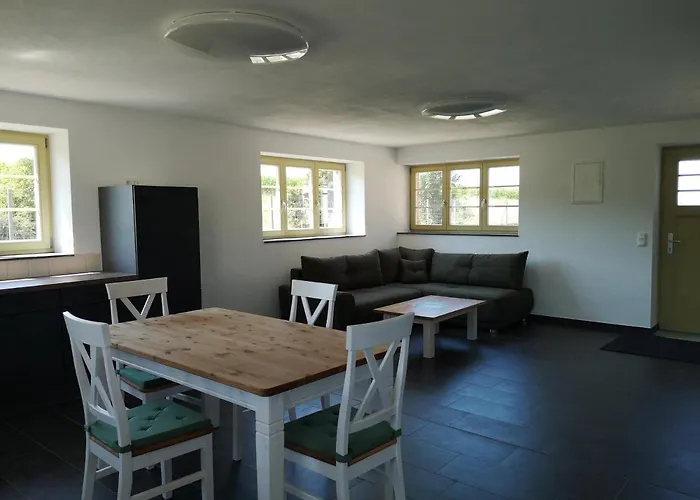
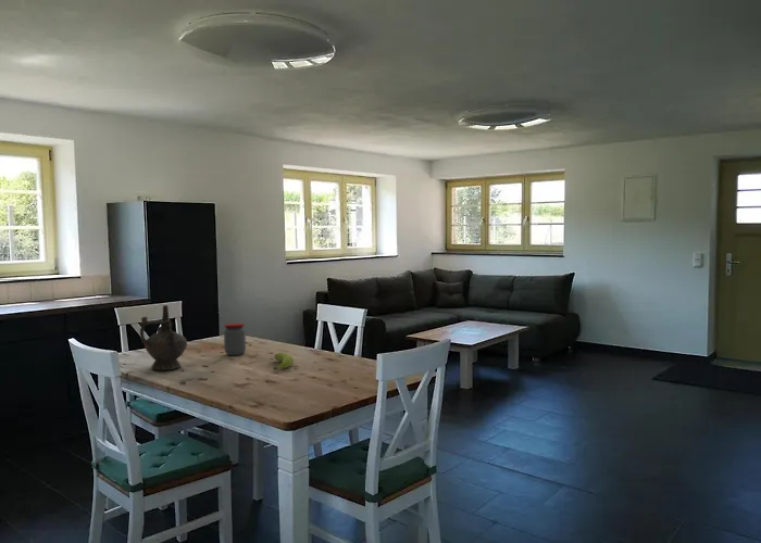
+ ceremonial vessel [138,304,188,371]
+ jar [223,321,247,356]
+ fruit [272,352,295,371]
